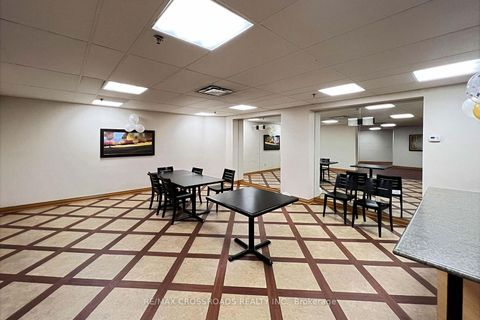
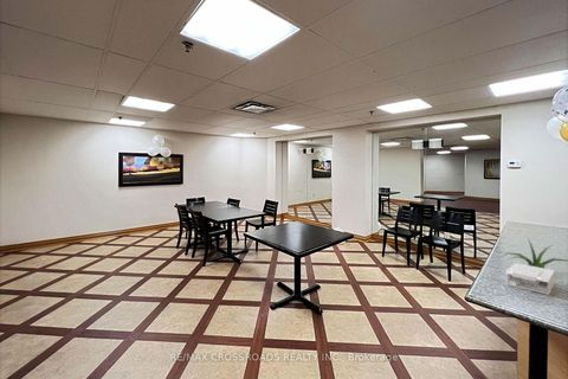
+ plant [501,238,568,269]
+ tissue box [505,262,556,296]
